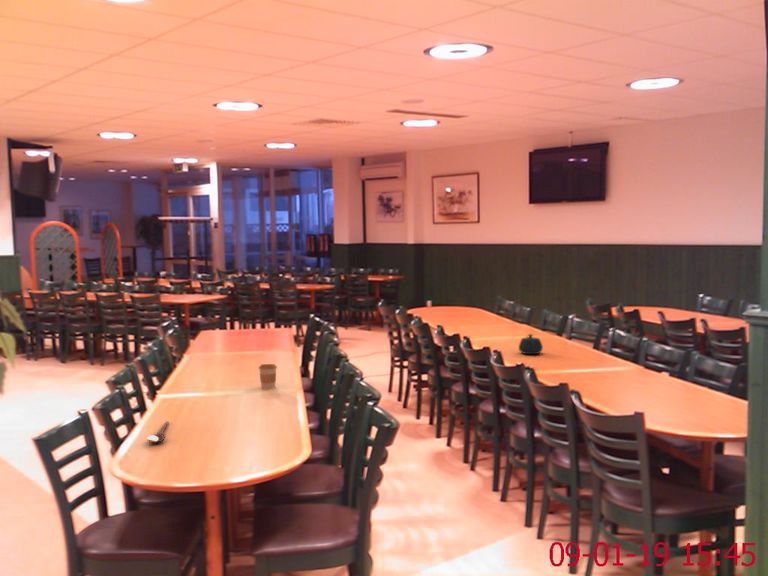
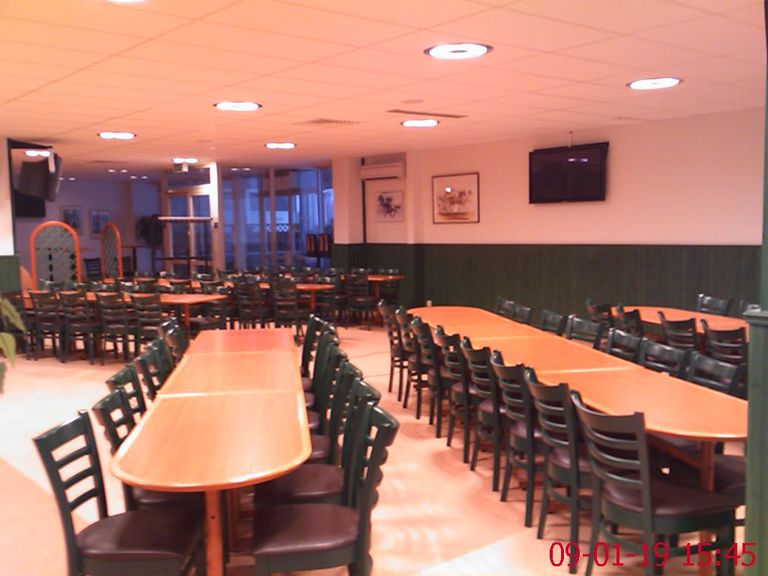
- wooden spoon [146,420,170,444]
- coffee cup [258,363,278,390]
- teapot [518,333,544,355]
